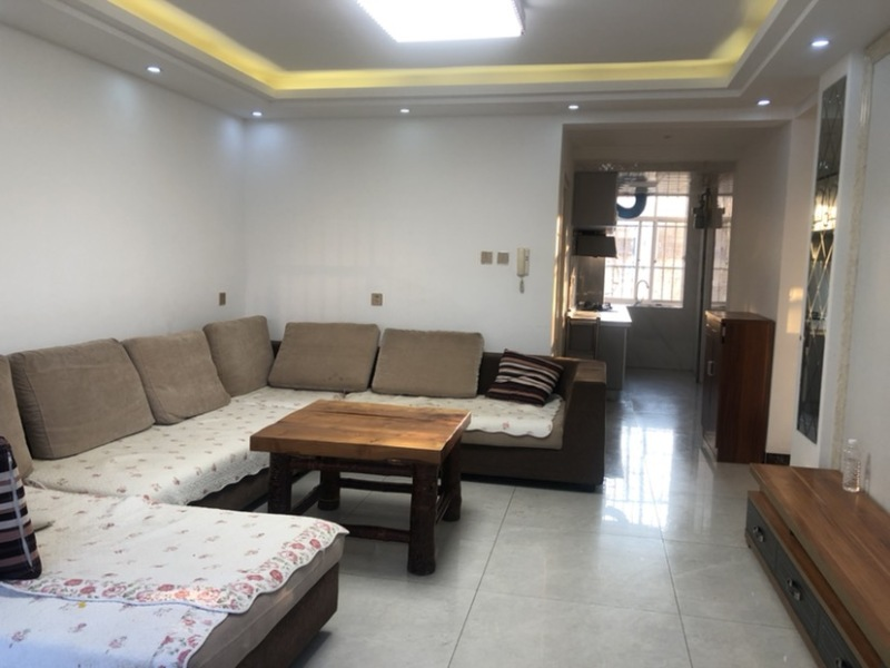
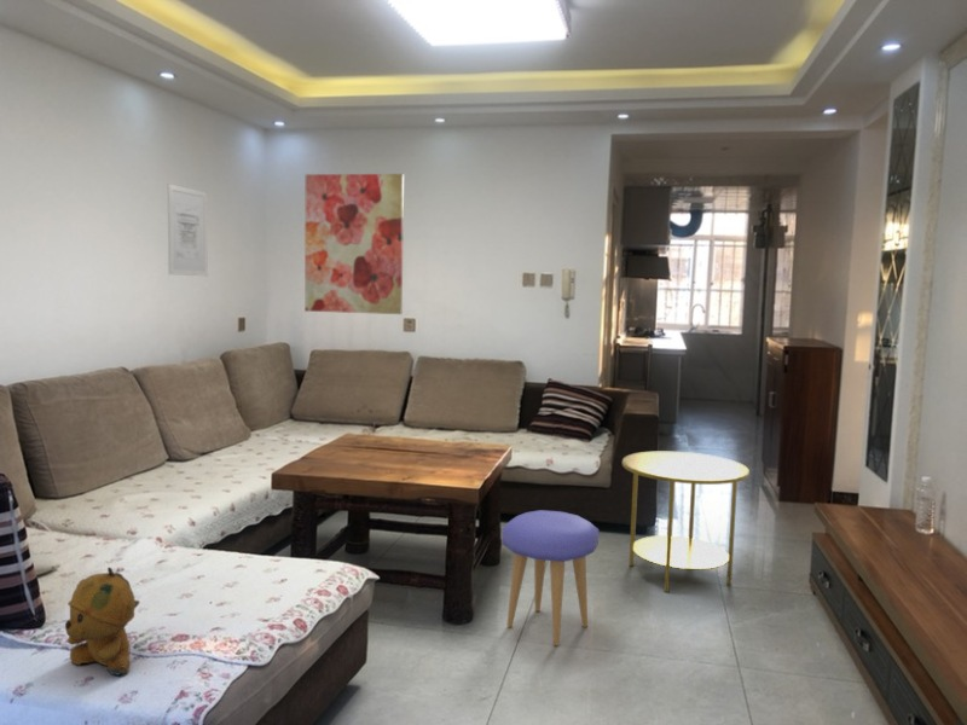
+ stuffed bear [64,566,141,677]
+ wall art [303,173,405,315]
+ wall art [167,182,209,278]
+ stool [500,509,600,646]
+ side table [621,451,751,593]
